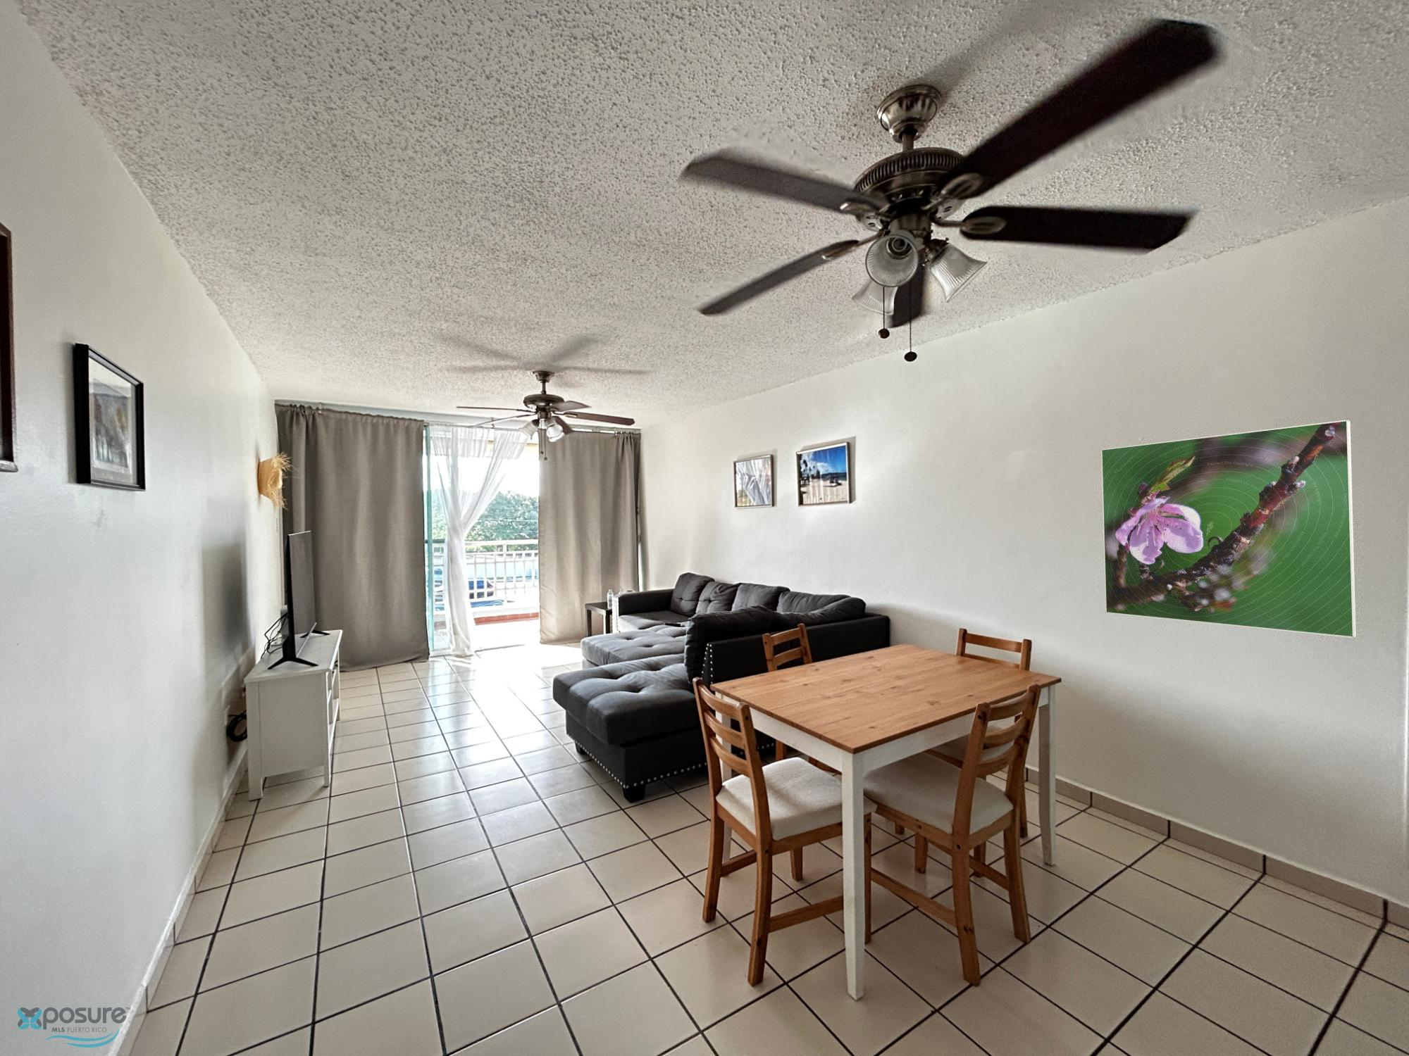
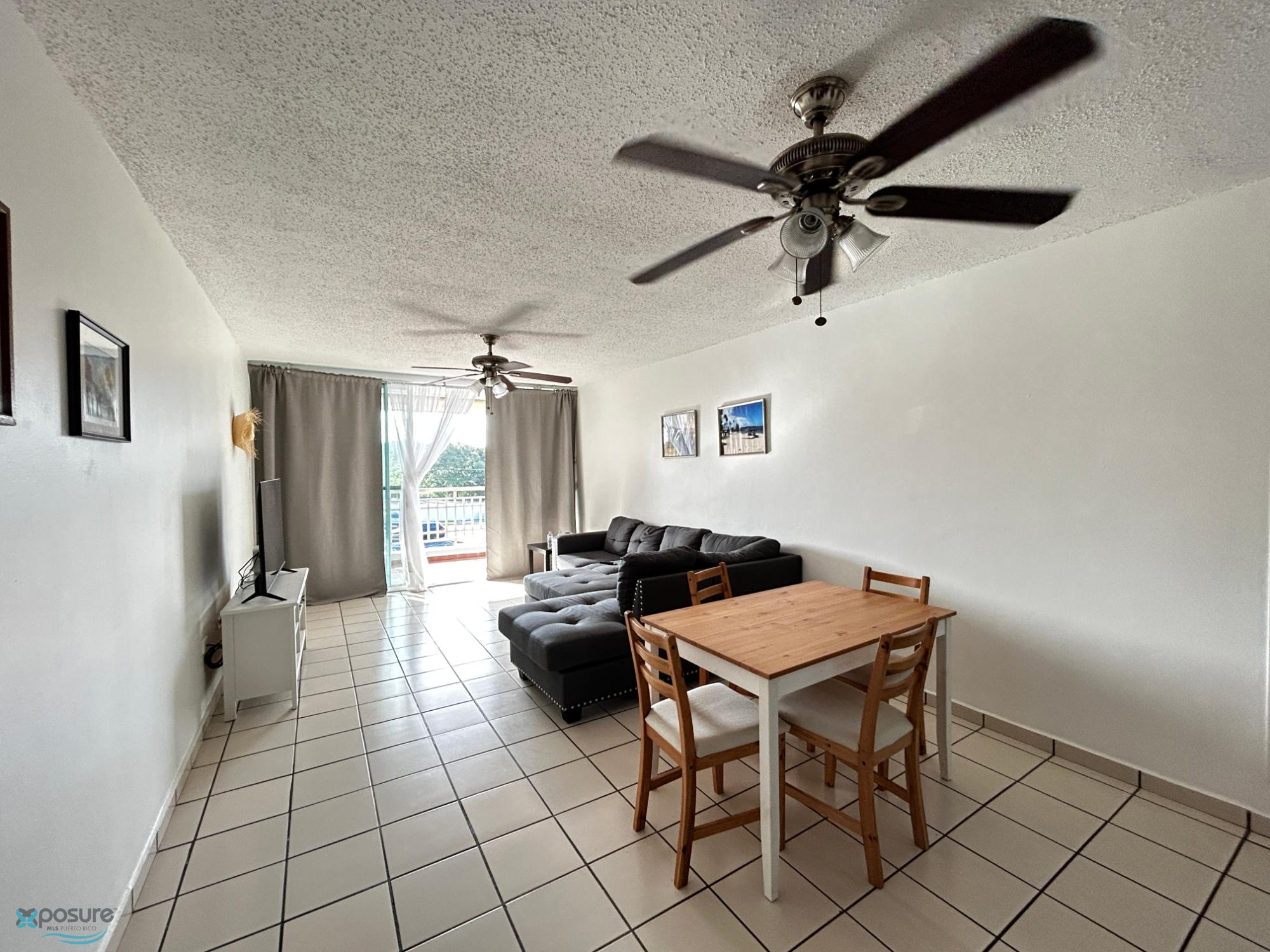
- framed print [1101,419,1357,639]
